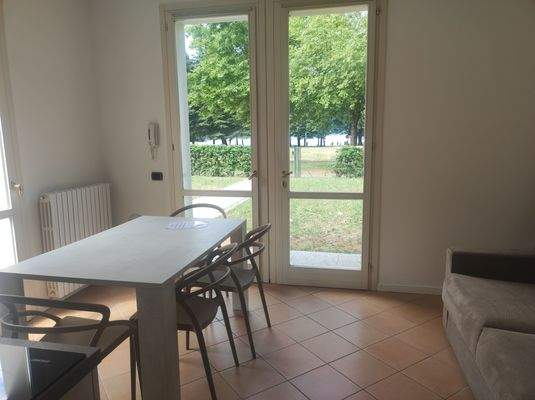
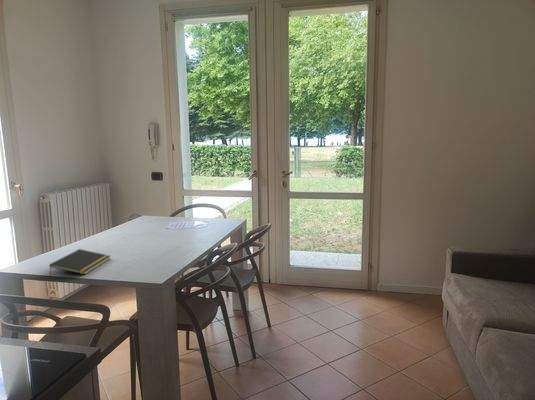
+ notepad [48,248,111,275]
